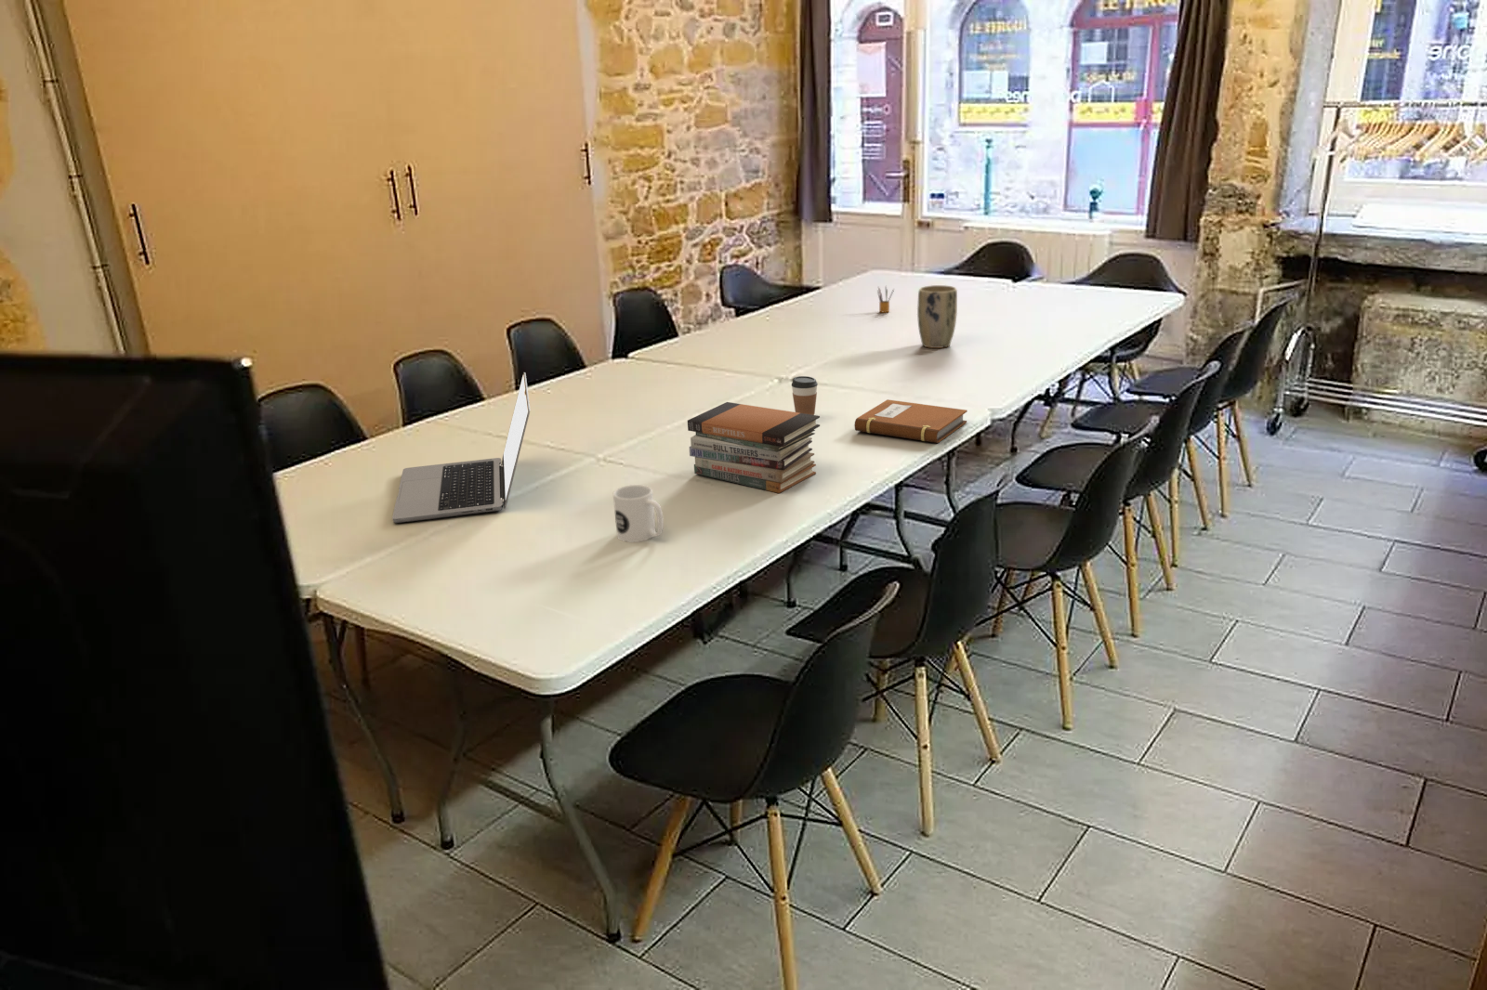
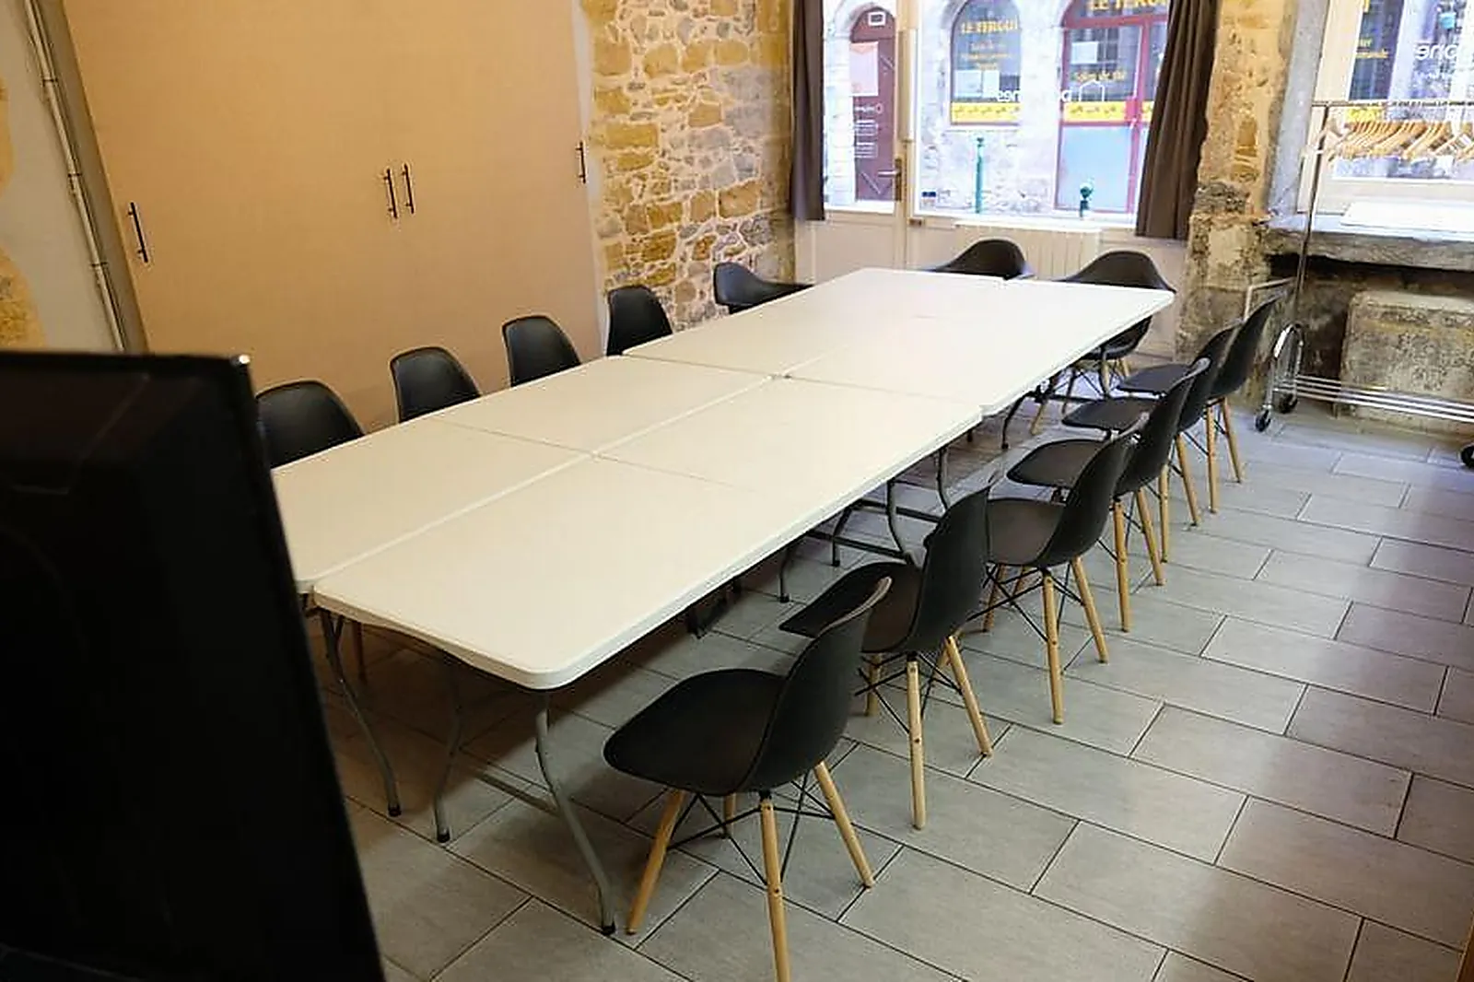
- pencil box [877,285,896,314]
- mug [612,484,664,544]
- laptop [391,371,531,524]
- book stack [687,401,820,494]
- plant pot [917,284,959,349]
- coffee cup [790,376,819,415]
- notebook [854,399,968,444]
